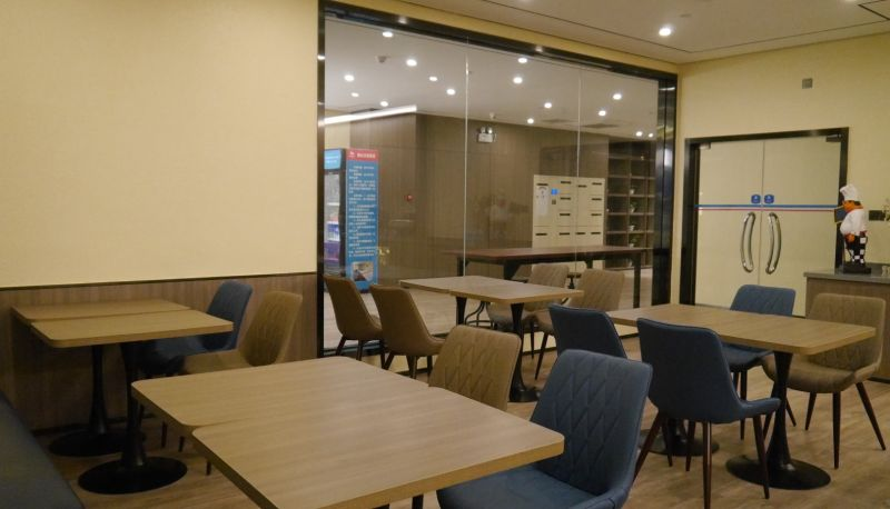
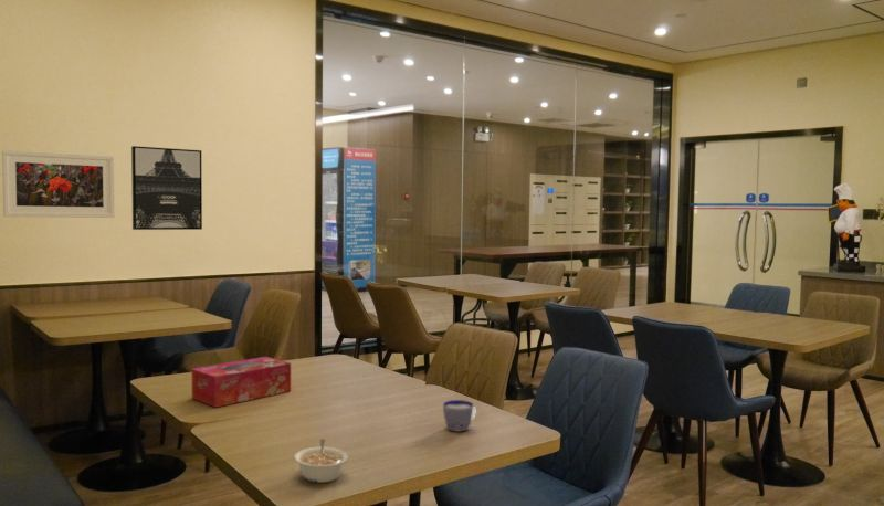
+ cup [442,399,476,432]
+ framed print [1,149,116,219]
+ wall art [130,145,203,231]
+ legume [293,438,349,484]
+ tissue box [191,356,292,409]
